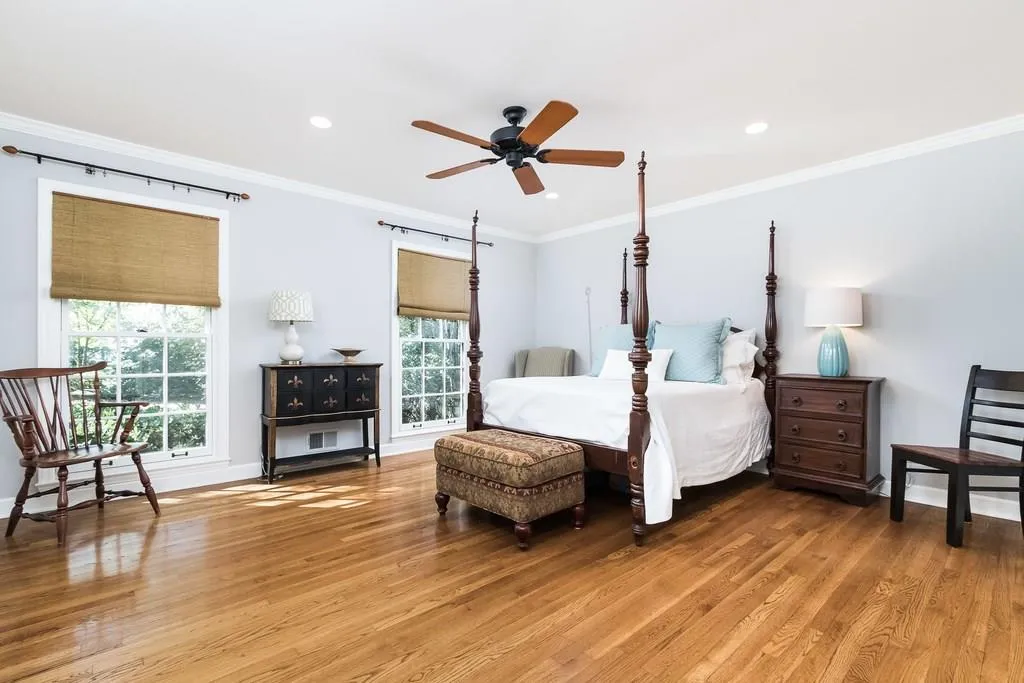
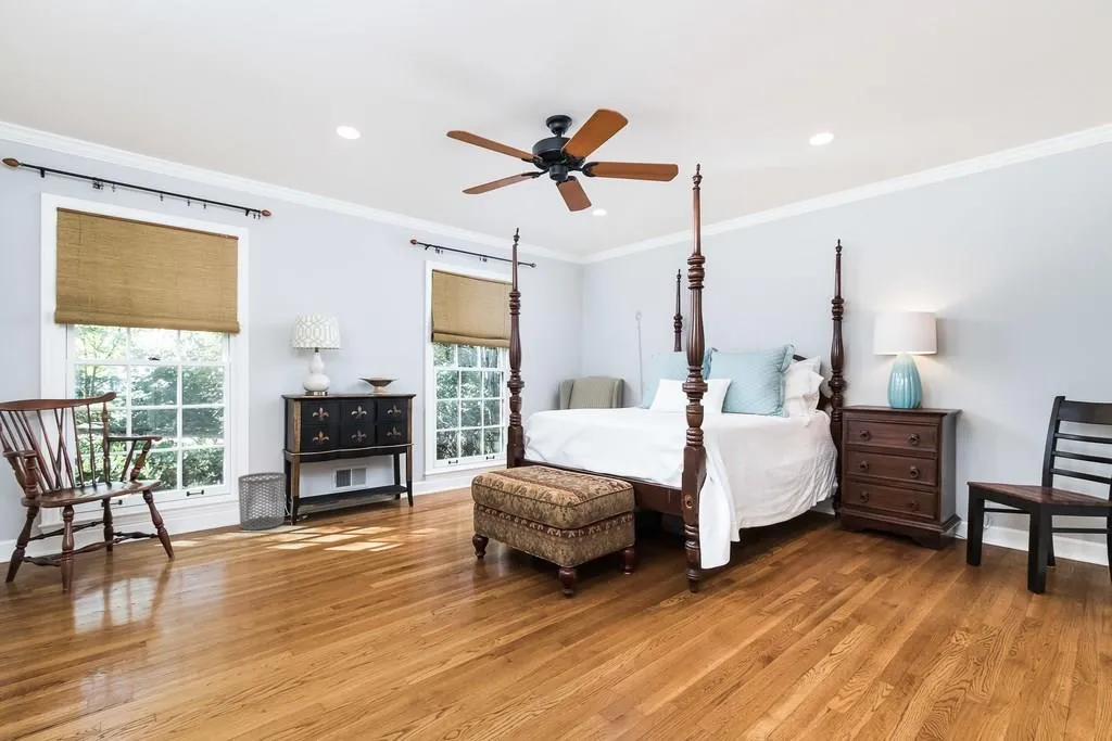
+ waste bin [237,471,287,532]
